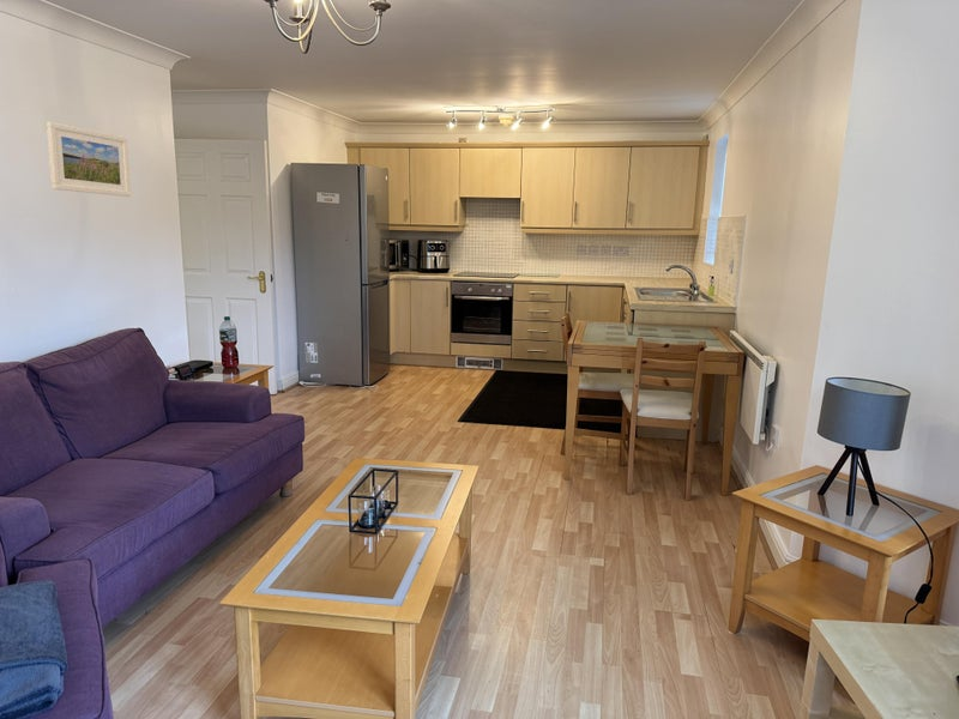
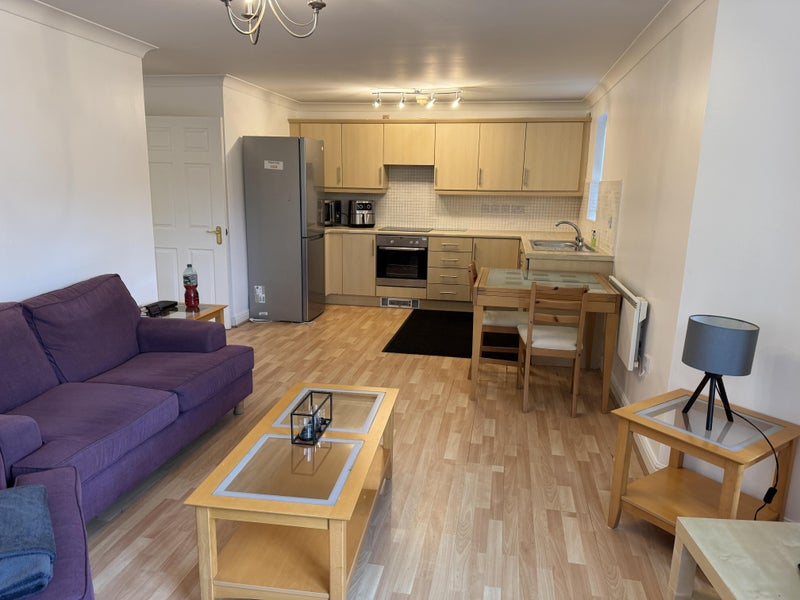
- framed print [46,121,132,198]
